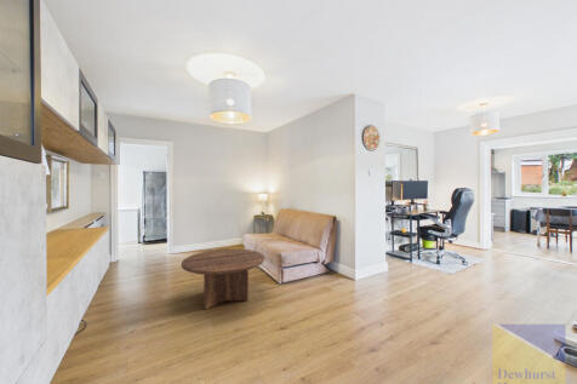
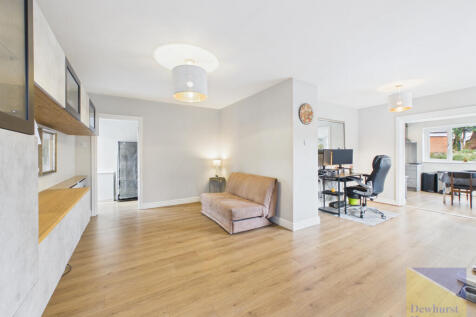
- coffee table [181,248,265,310]
